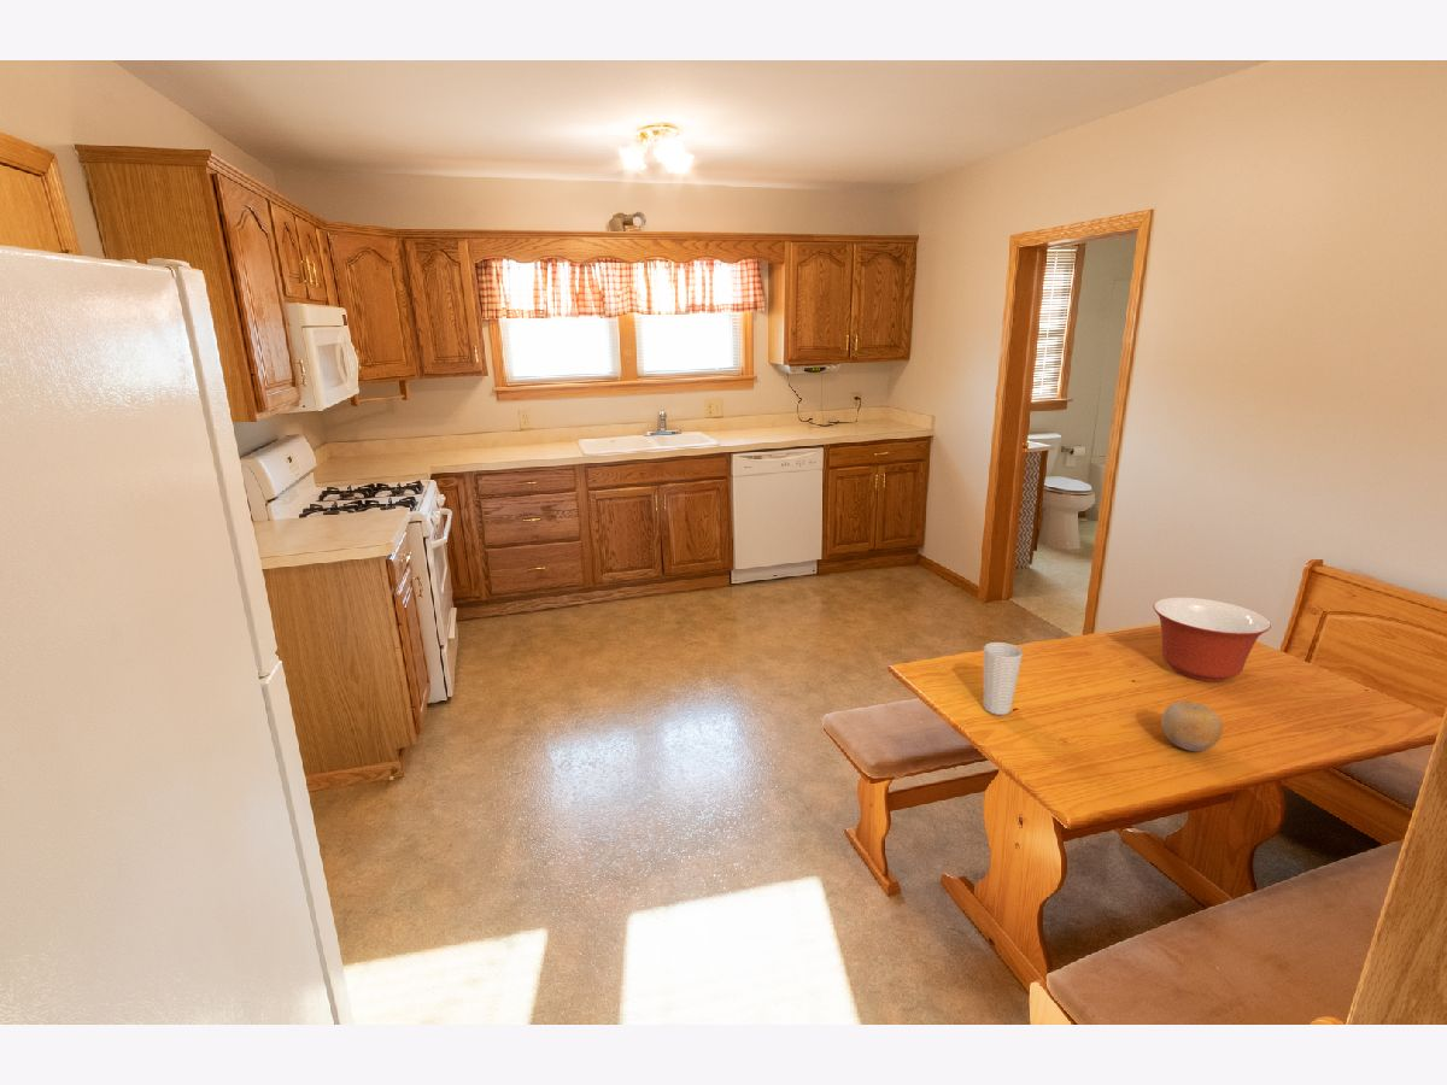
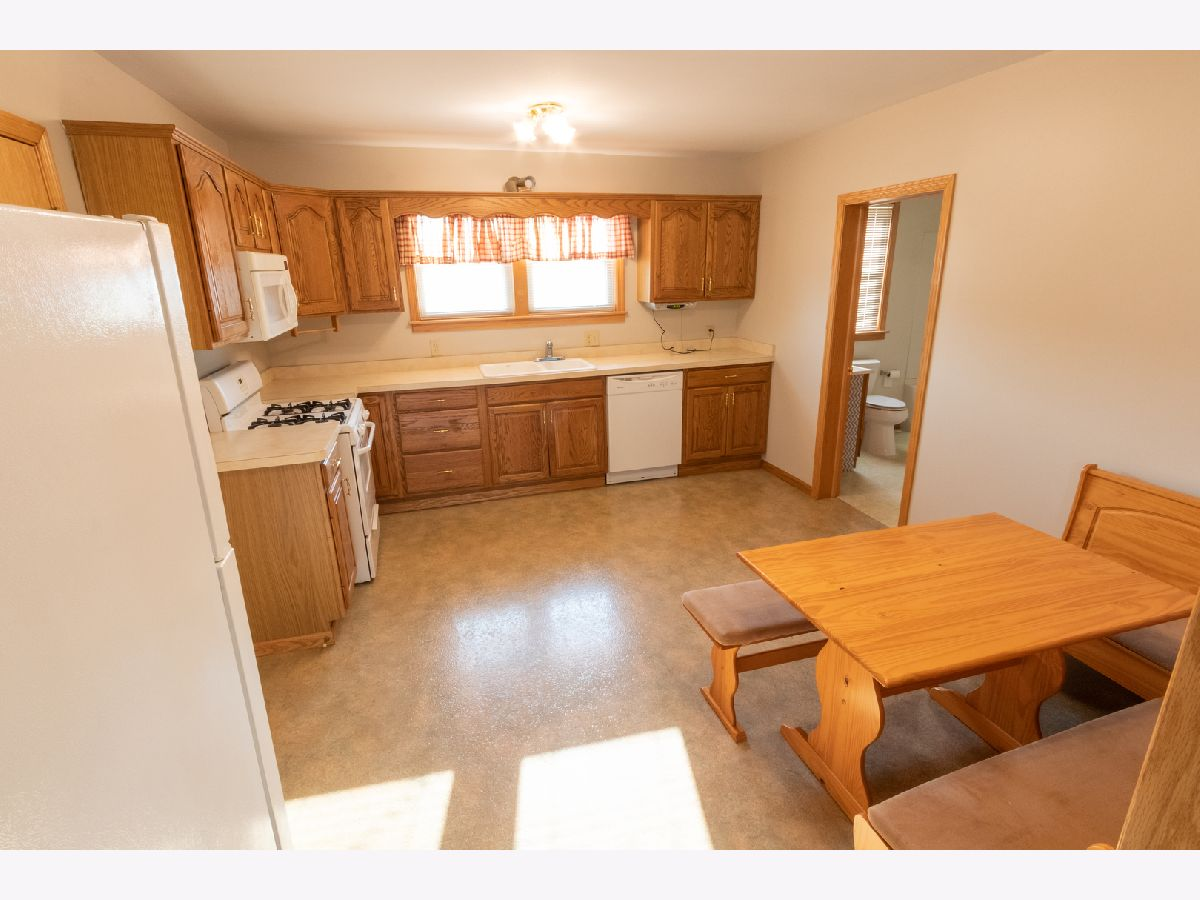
- mixing bowl [1152,597,1272,682]
- cup [983,641,1024,716]
- fruit [1160,699,1224,752]
